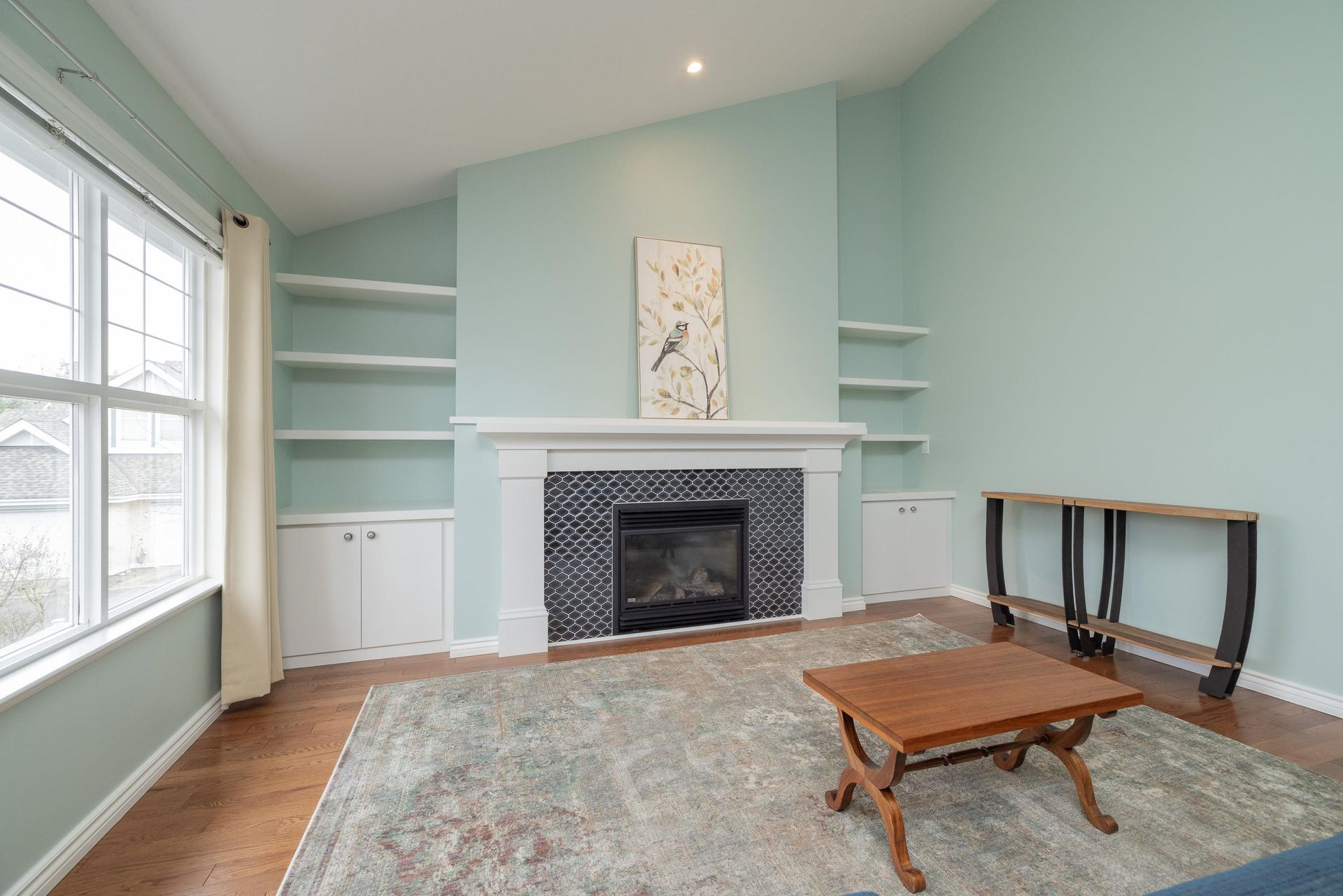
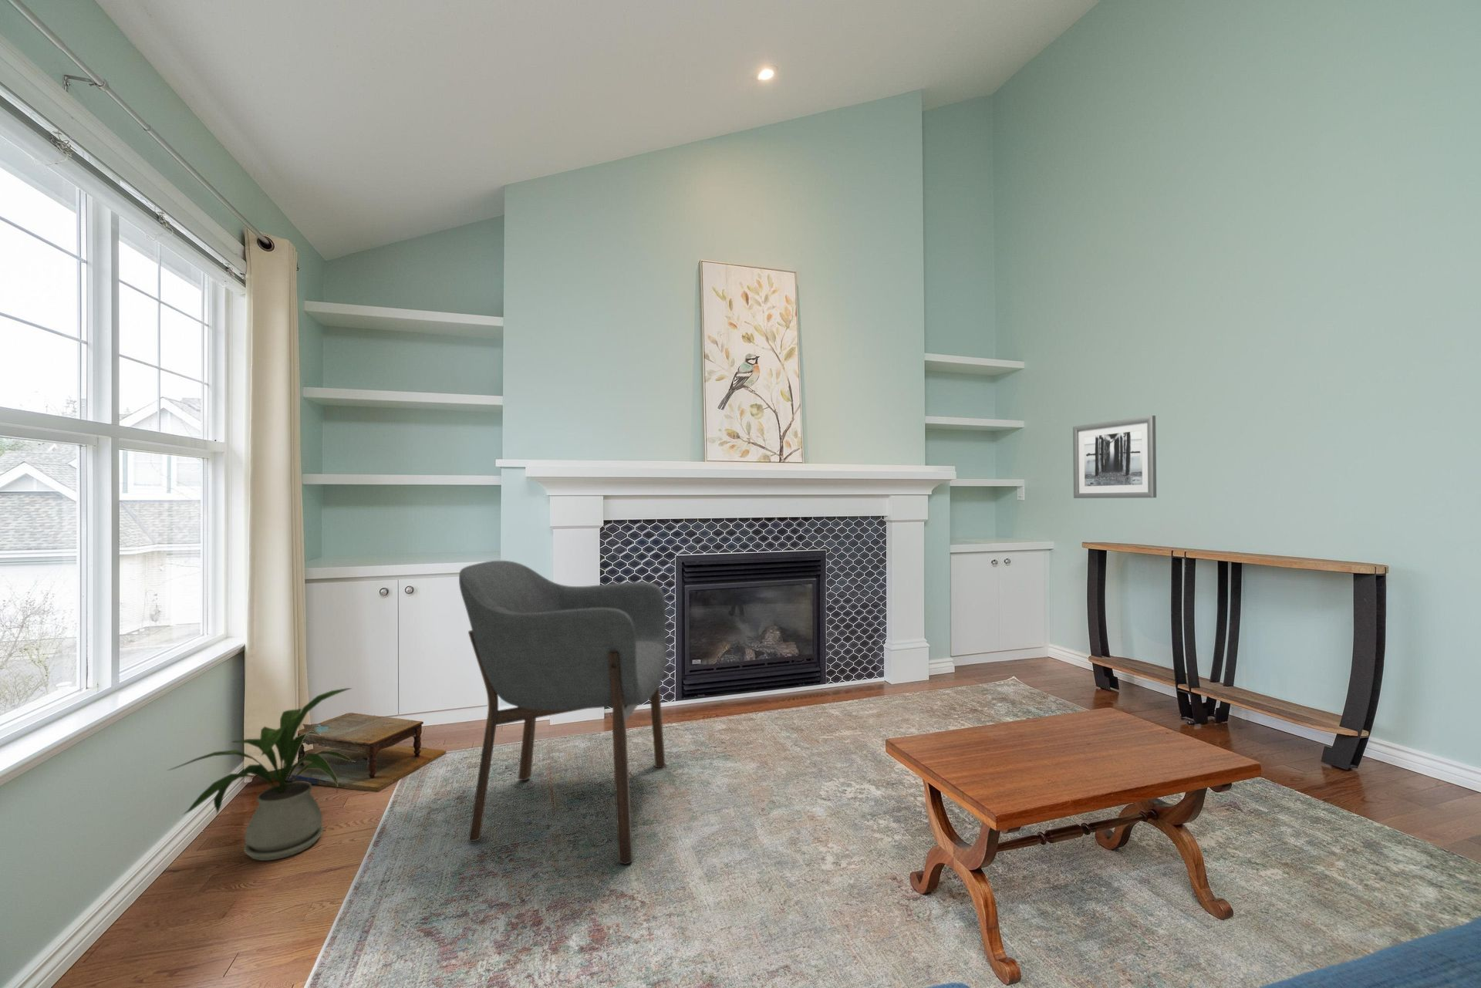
+ armchair [458,560,667,866]
+ footstool [286,712,447,793]
+ wall art [1072,415,1157,500]
+ house plant [168,687,355,861]
